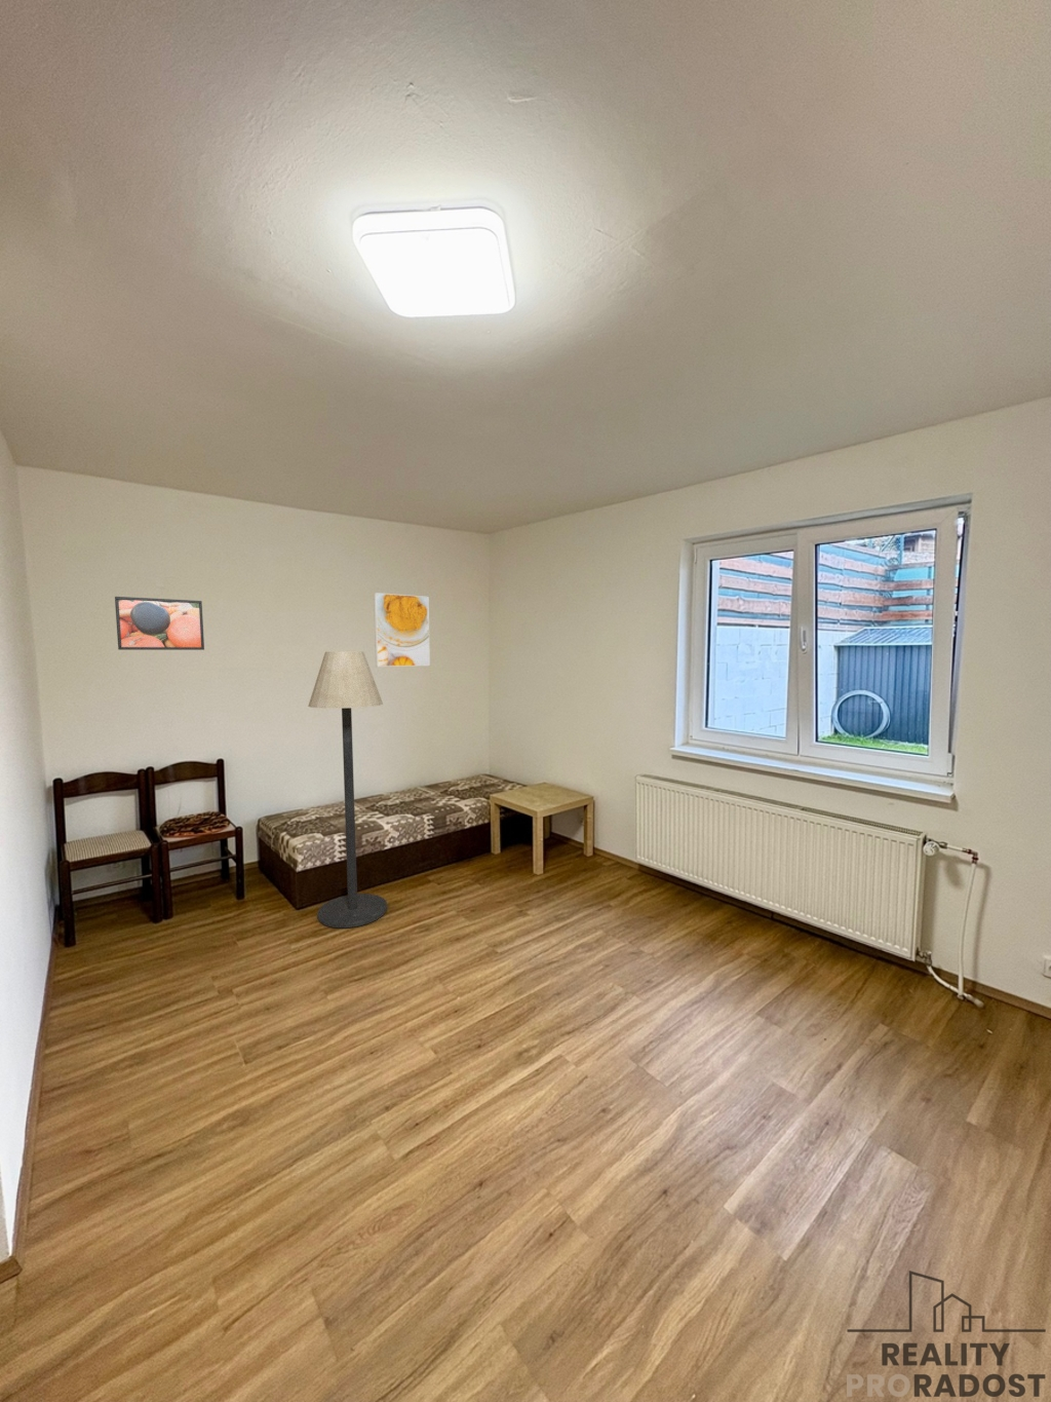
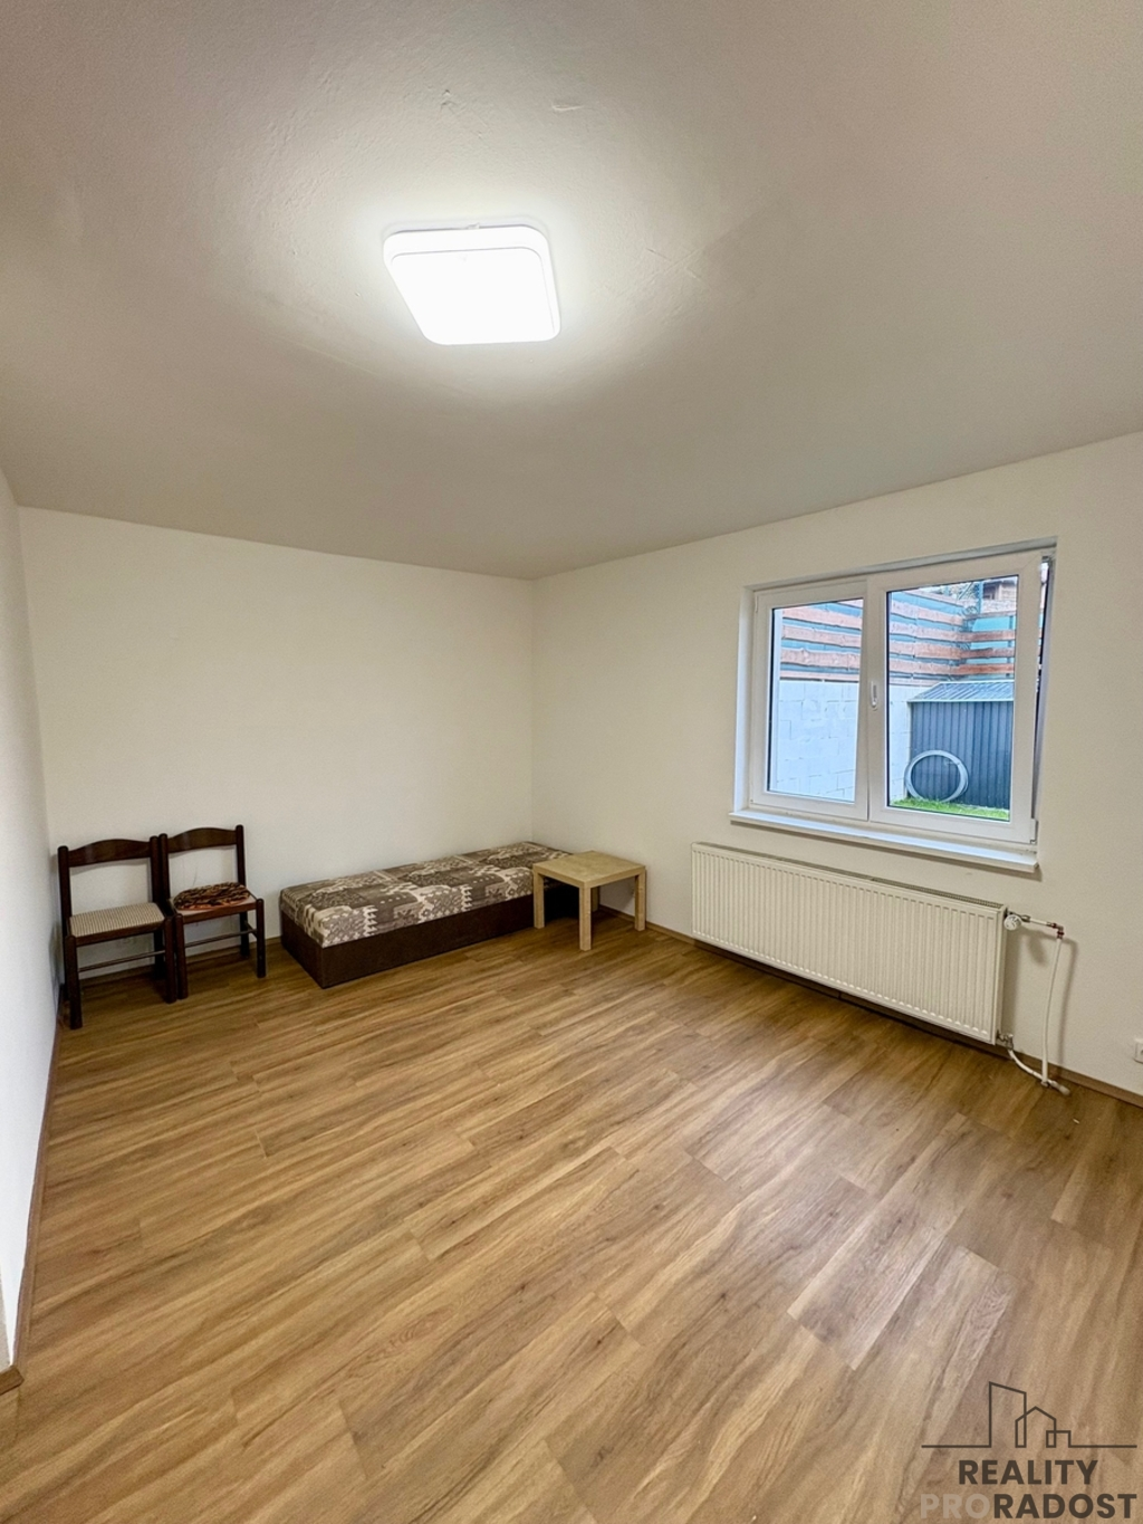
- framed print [372,591,431,667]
- floor lamp [307,650,388,928]
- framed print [114,595,205,651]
